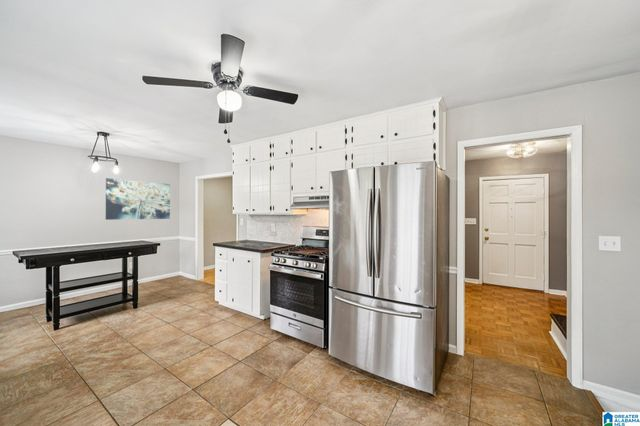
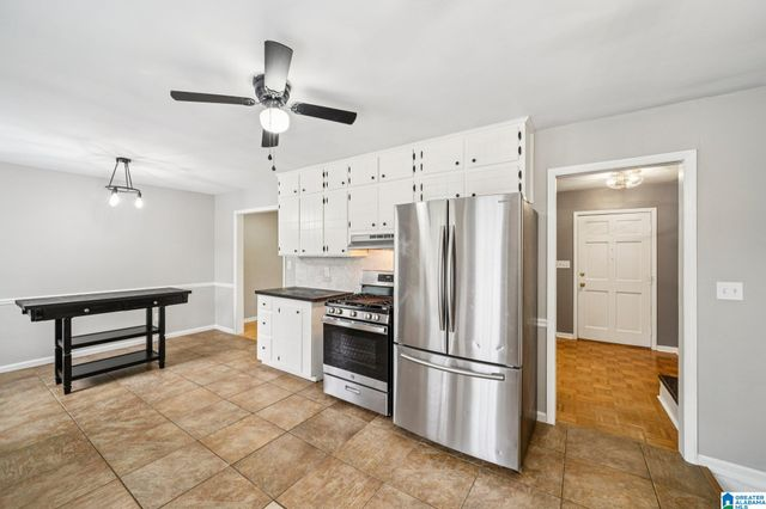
- wall art [105,177,171,221]
